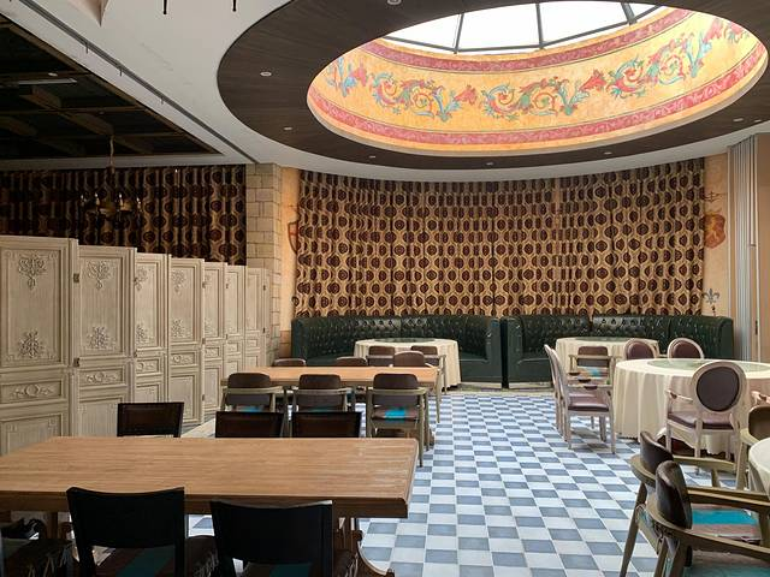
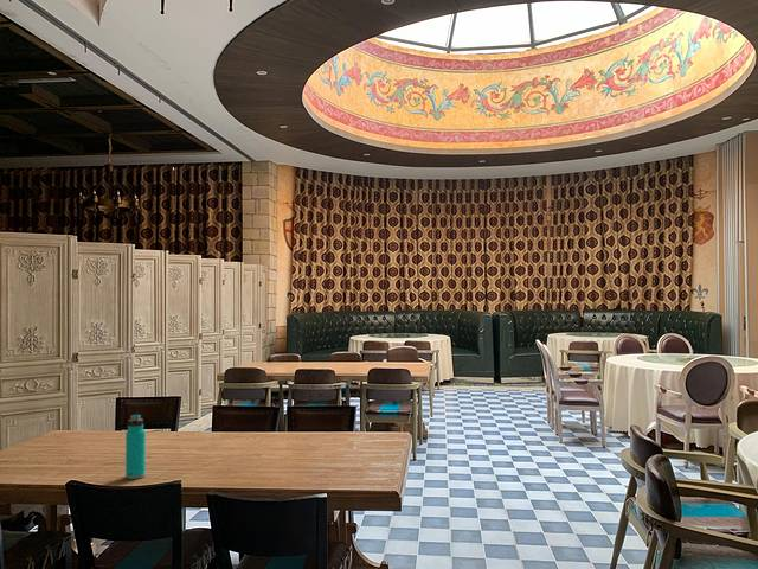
+ water bottle [124,413,147,480]
